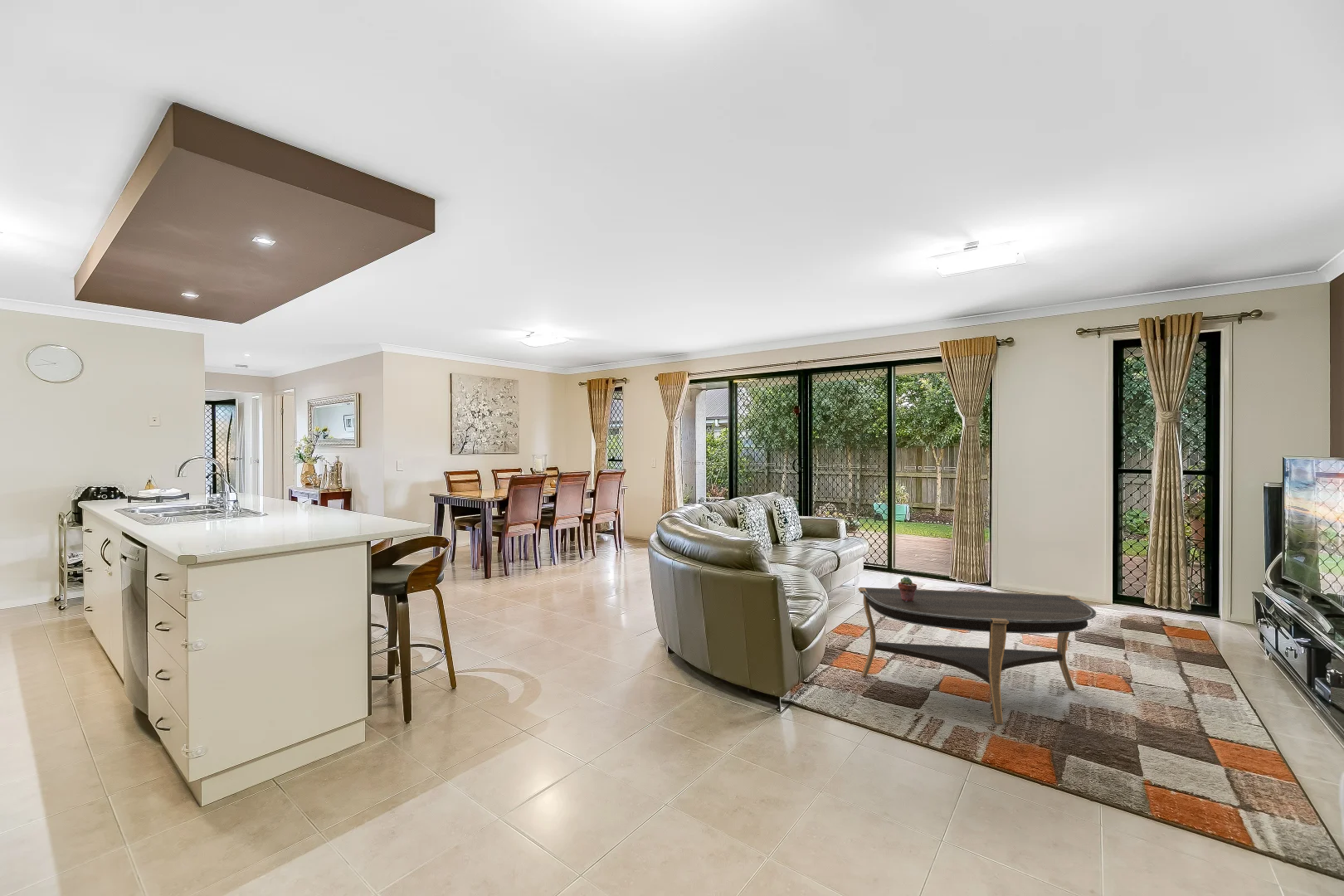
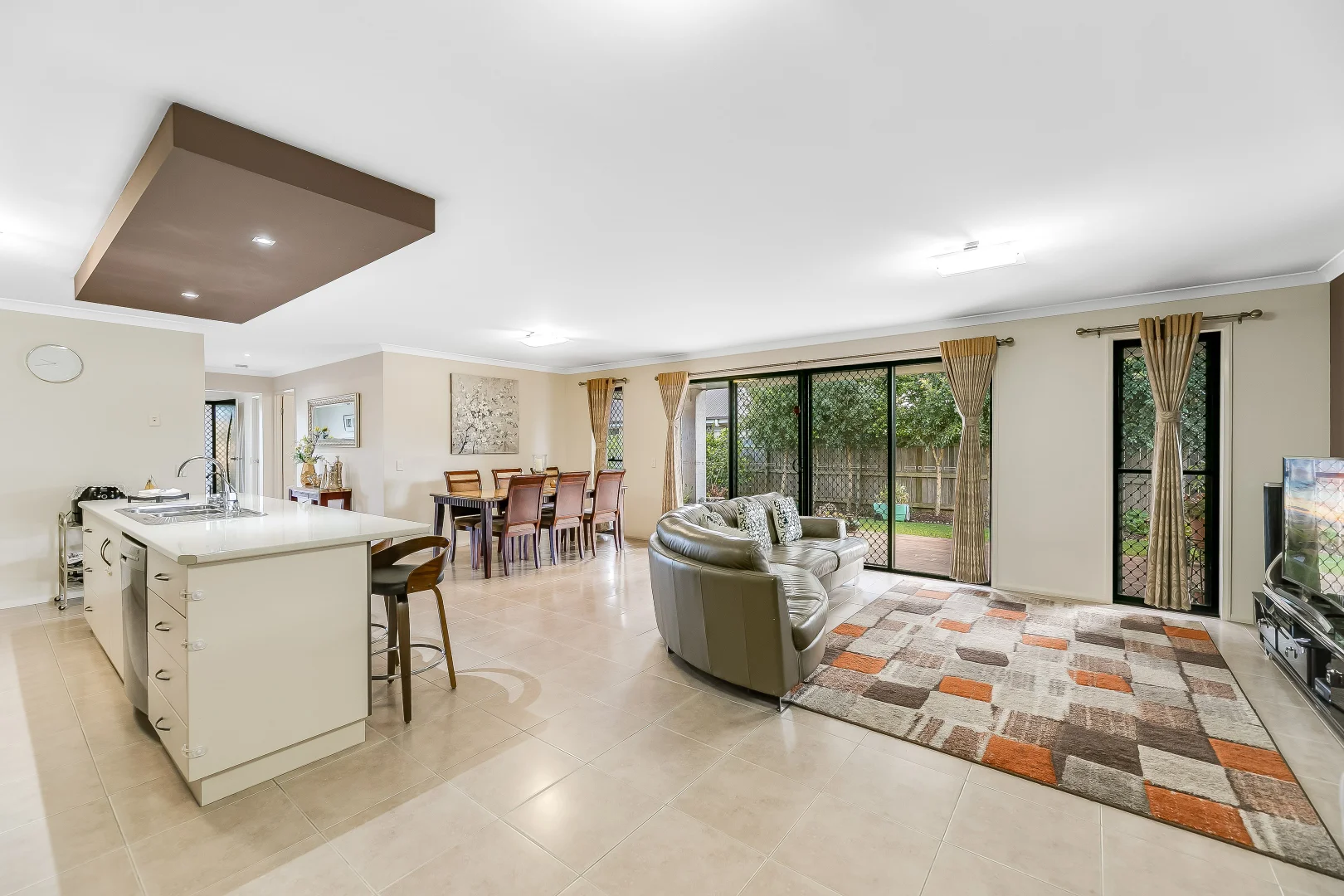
- coffee table [858,587,1097,725]
- potted succulent [898,576,918,601]
